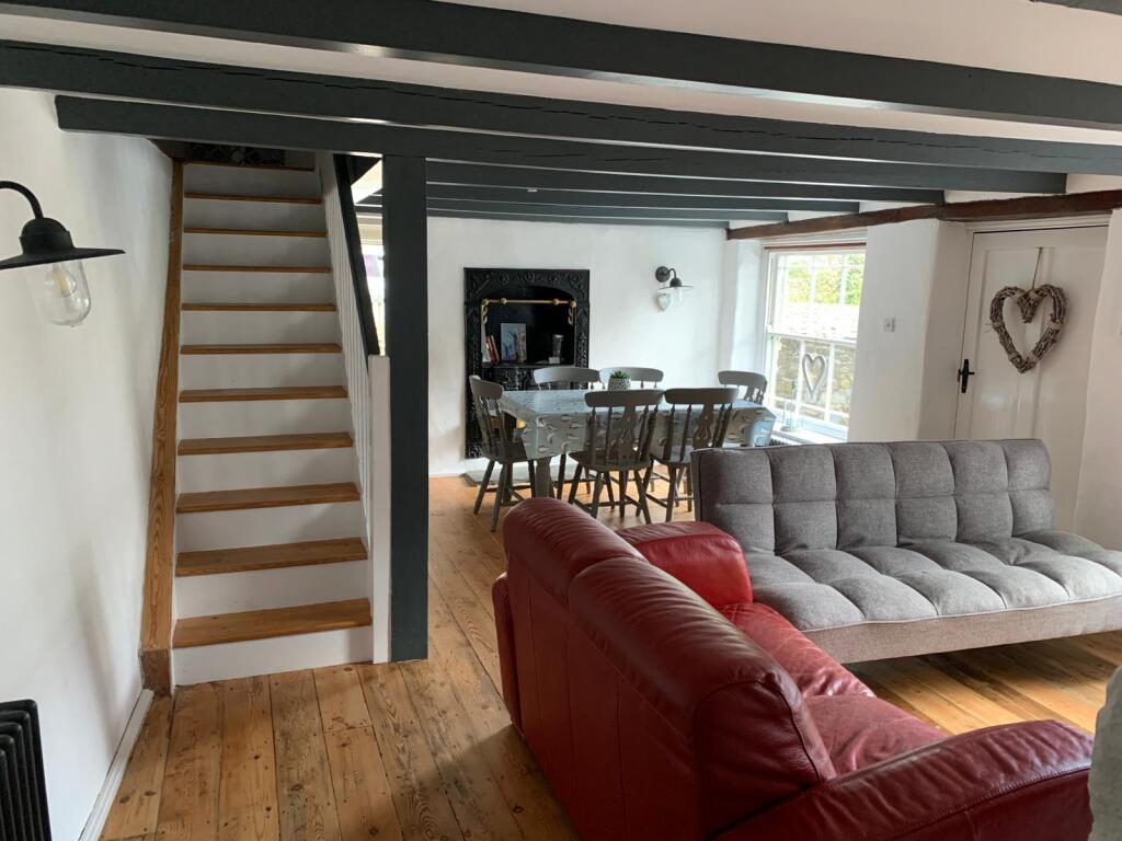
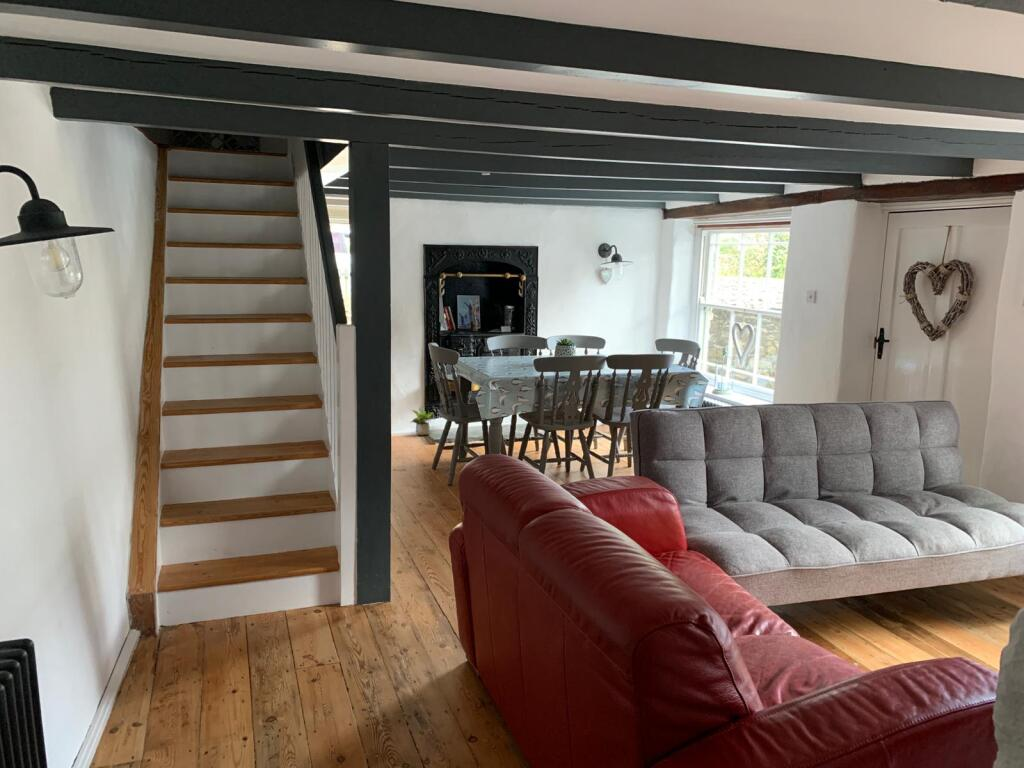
+ potted plant [409,408,435,436]
